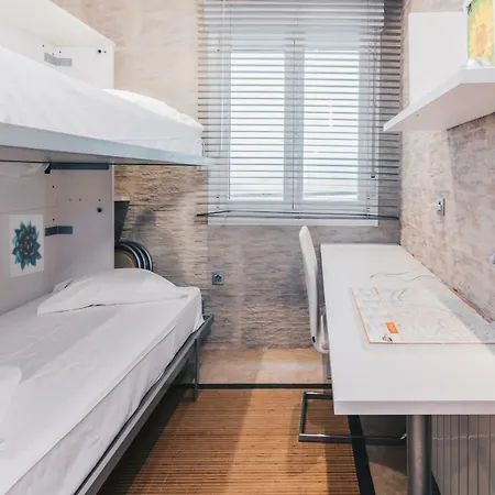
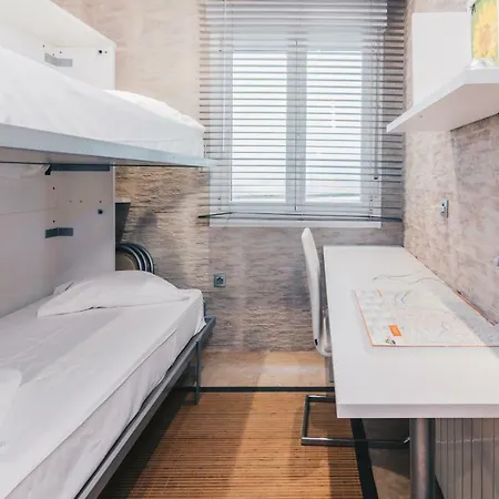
- wall art [1,213,45,278]
